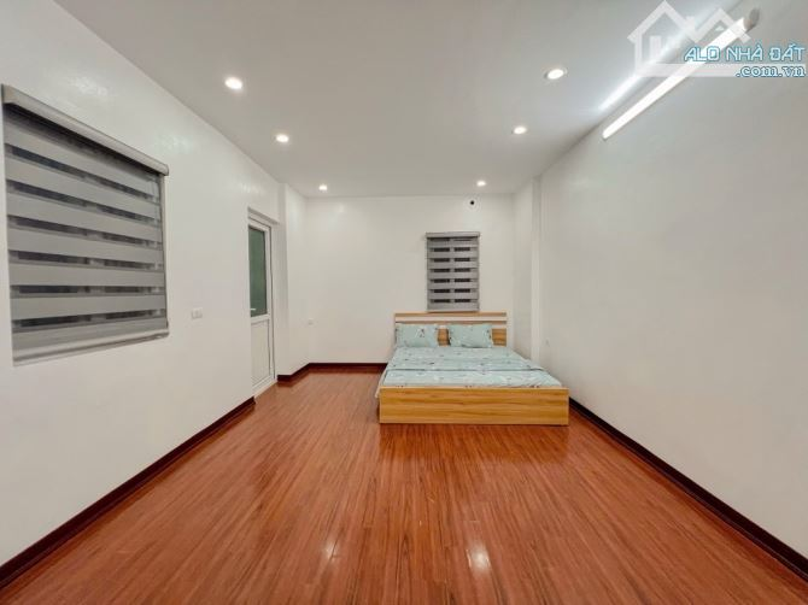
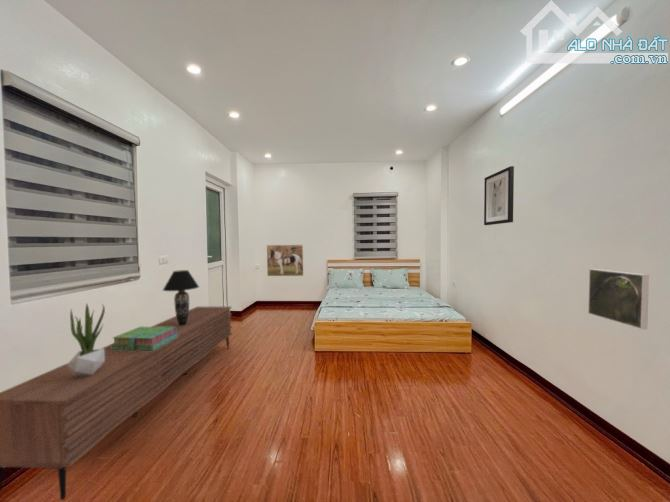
+ potted plant [67,302,106,376]
+ table lamp [162,269,200,326]
+ wall art [483,165,515,226]
+ sideboard [0,306,233,501]
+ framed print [266,244,305,277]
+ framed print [587,268,650,330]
+ stack of books [110,326,178,351]
